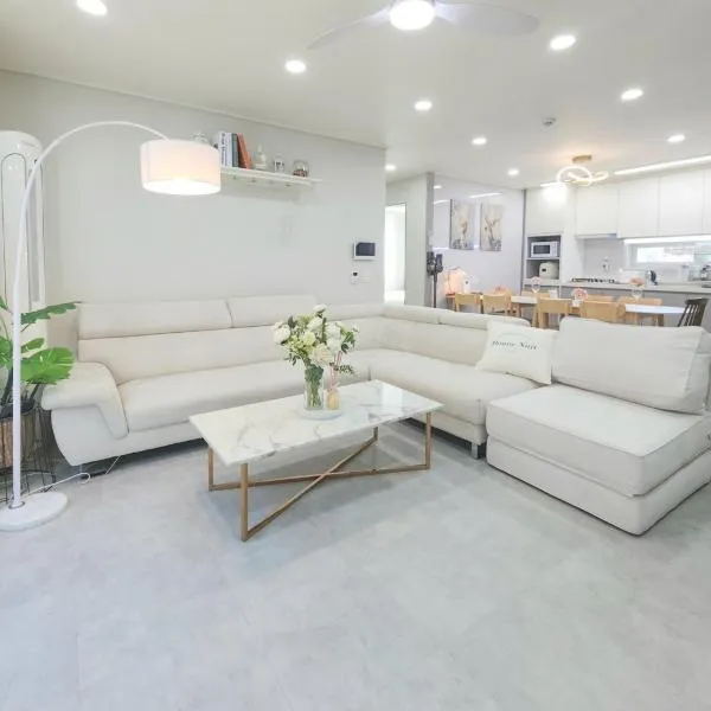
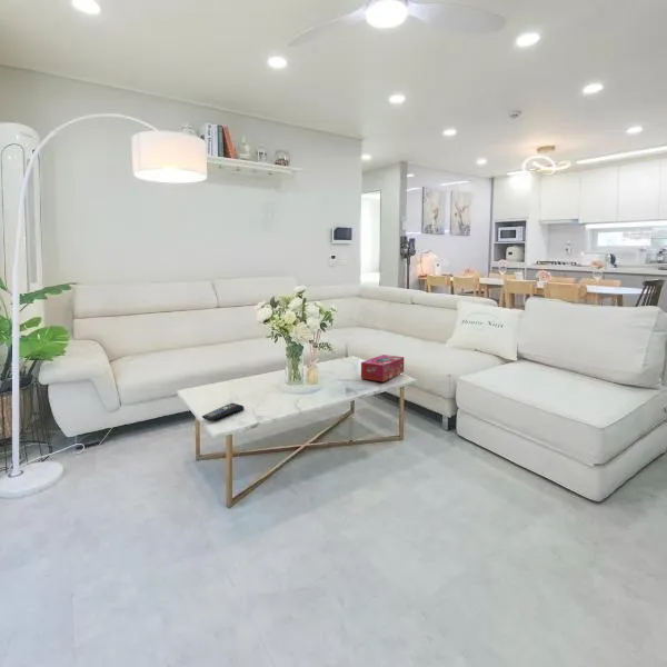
+ remote control [201,402,245,422]
+ tissue box [360,354,405,382]
